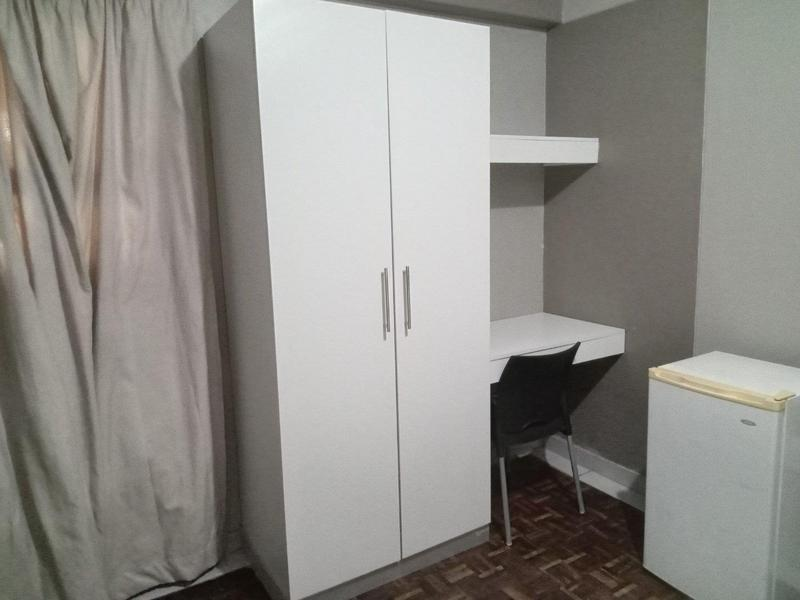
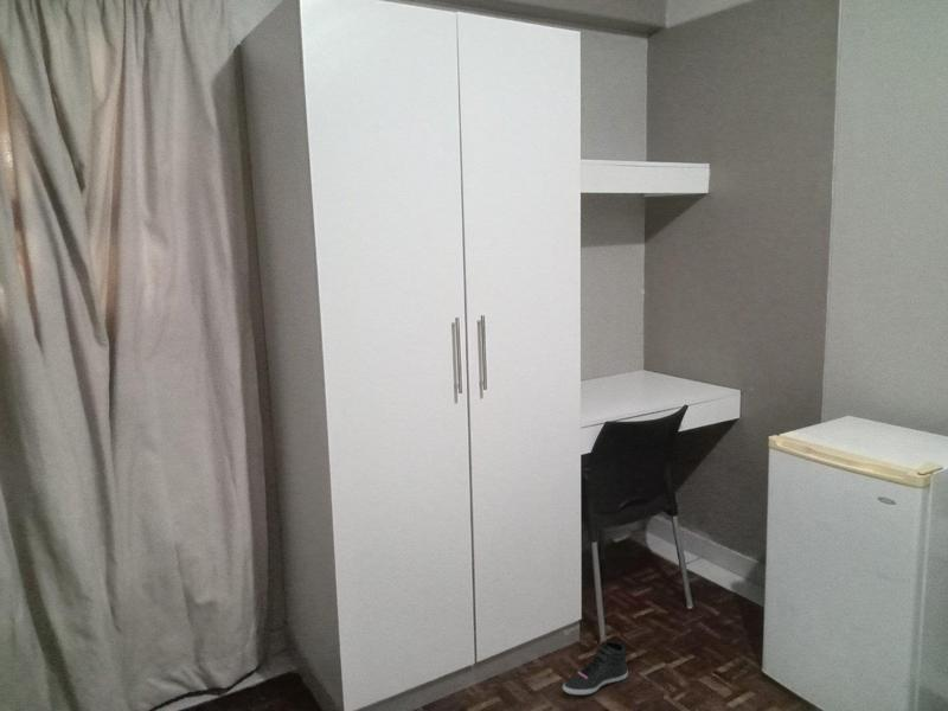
+ sneaker [562,640,629,696]
